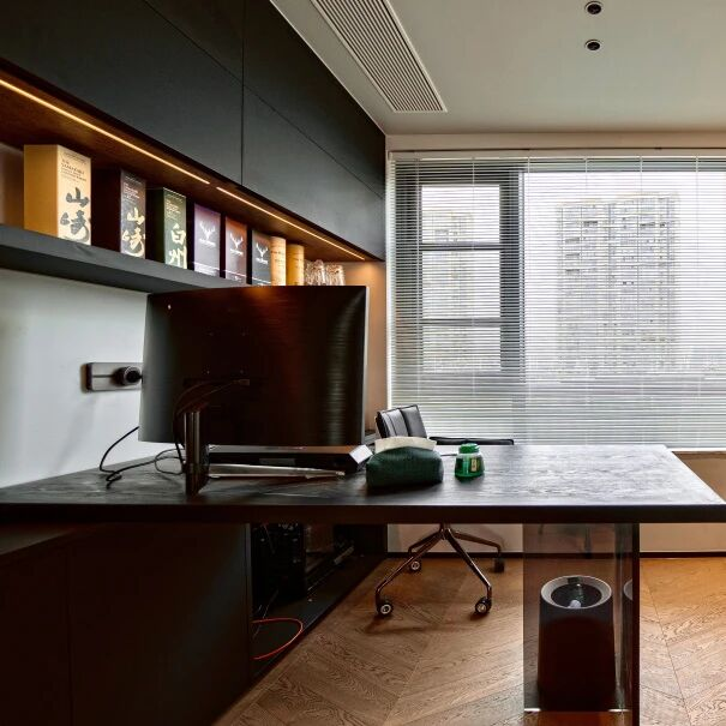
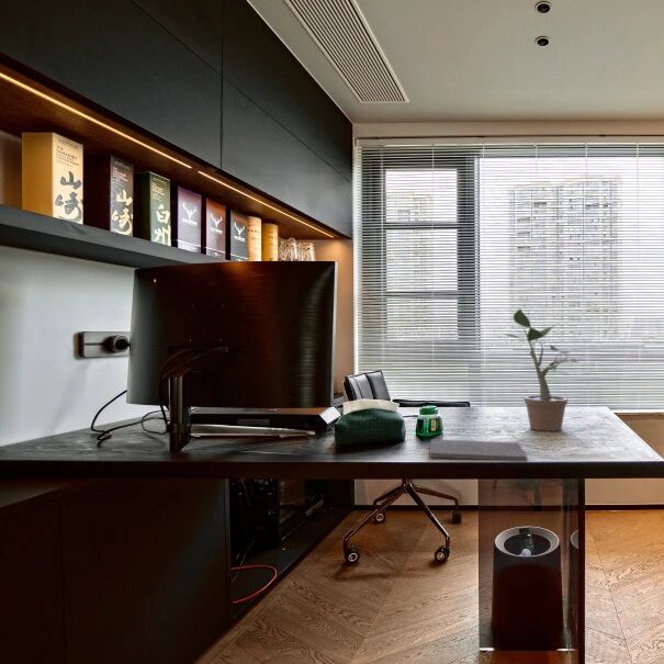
+ notepad [429,438,528,462]
+ potted plant [505,307,586,432]
